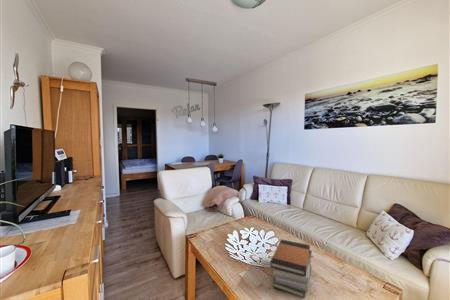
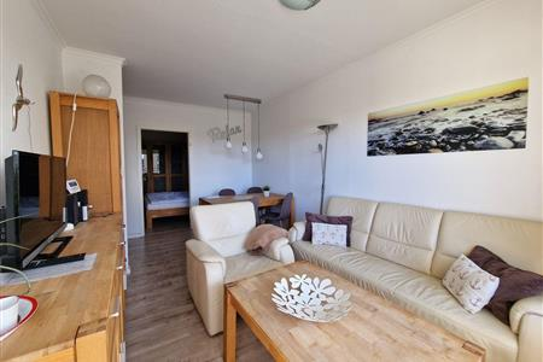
- book stack [269,238,313,300]
